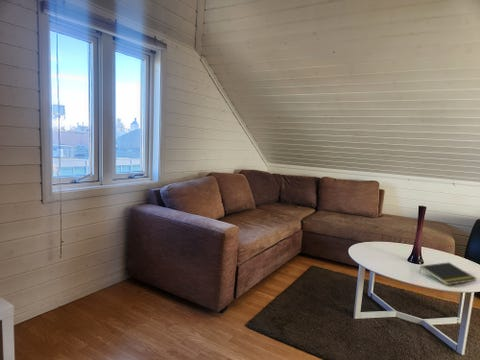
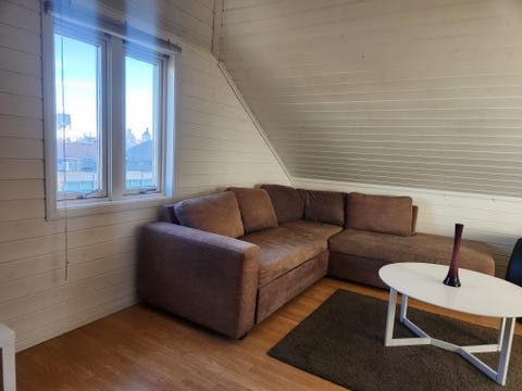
- notepad [418,261,478,286]
